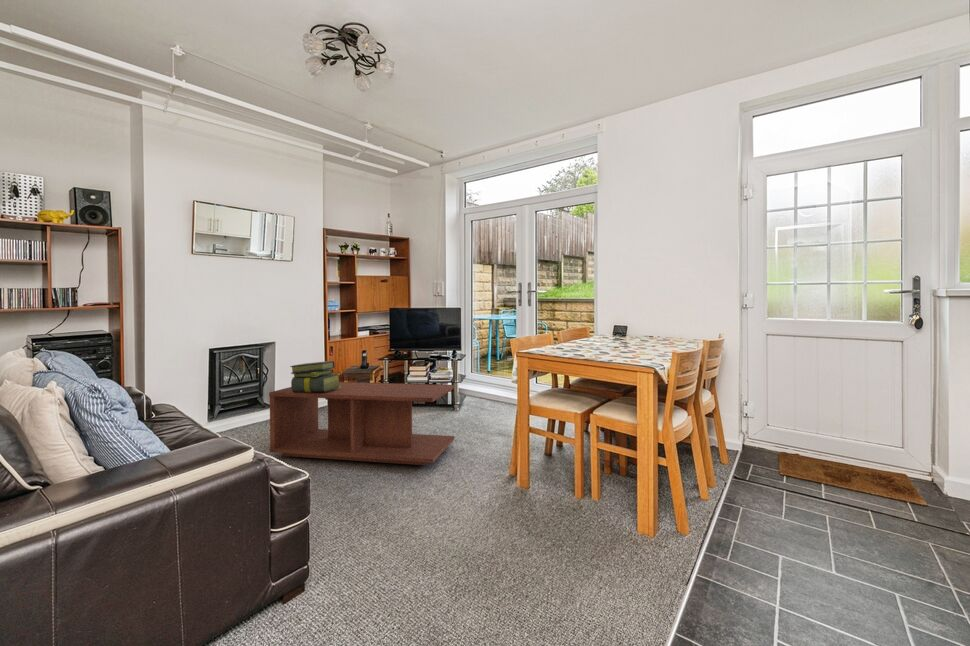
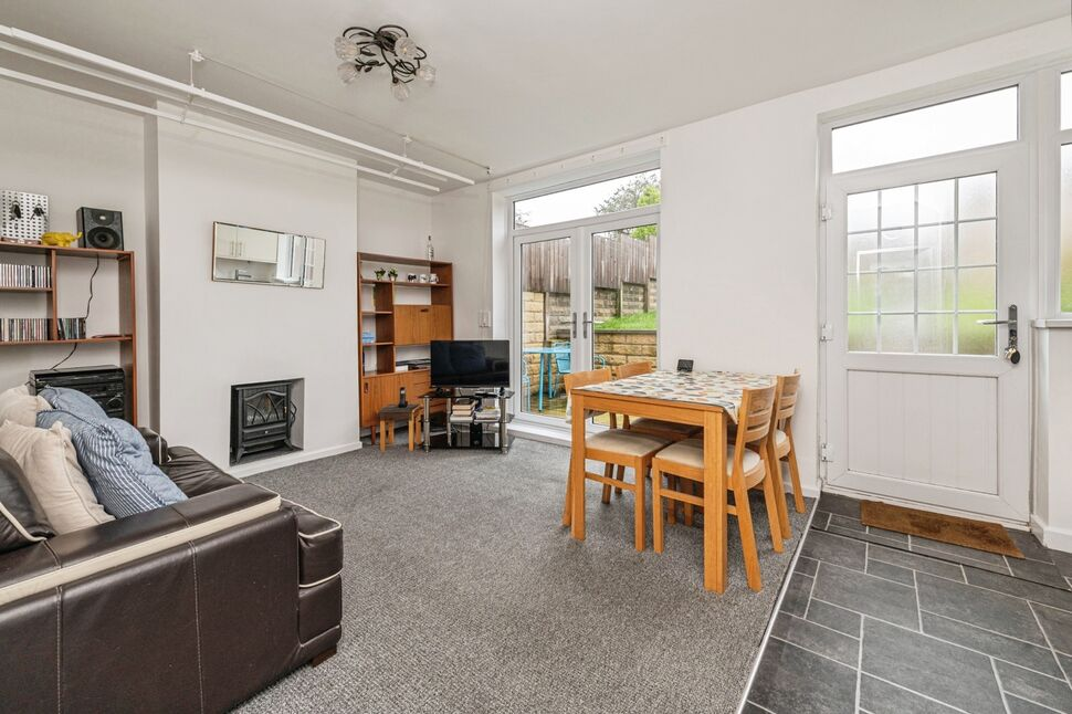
- stack of books [289,360,341,393]
- coffee table [268,381,455,466]
